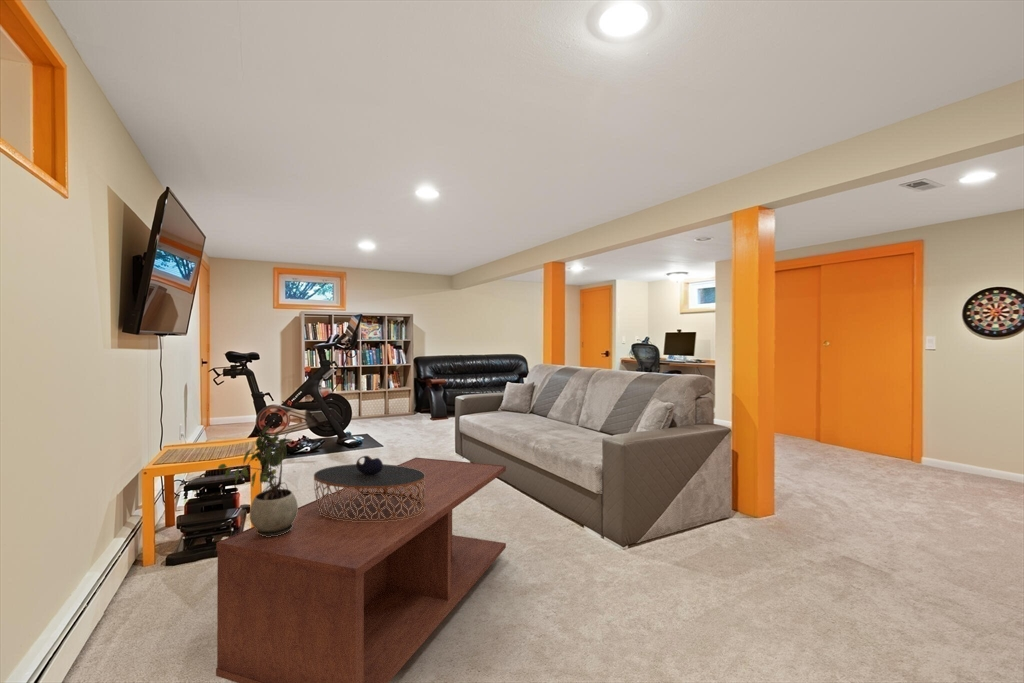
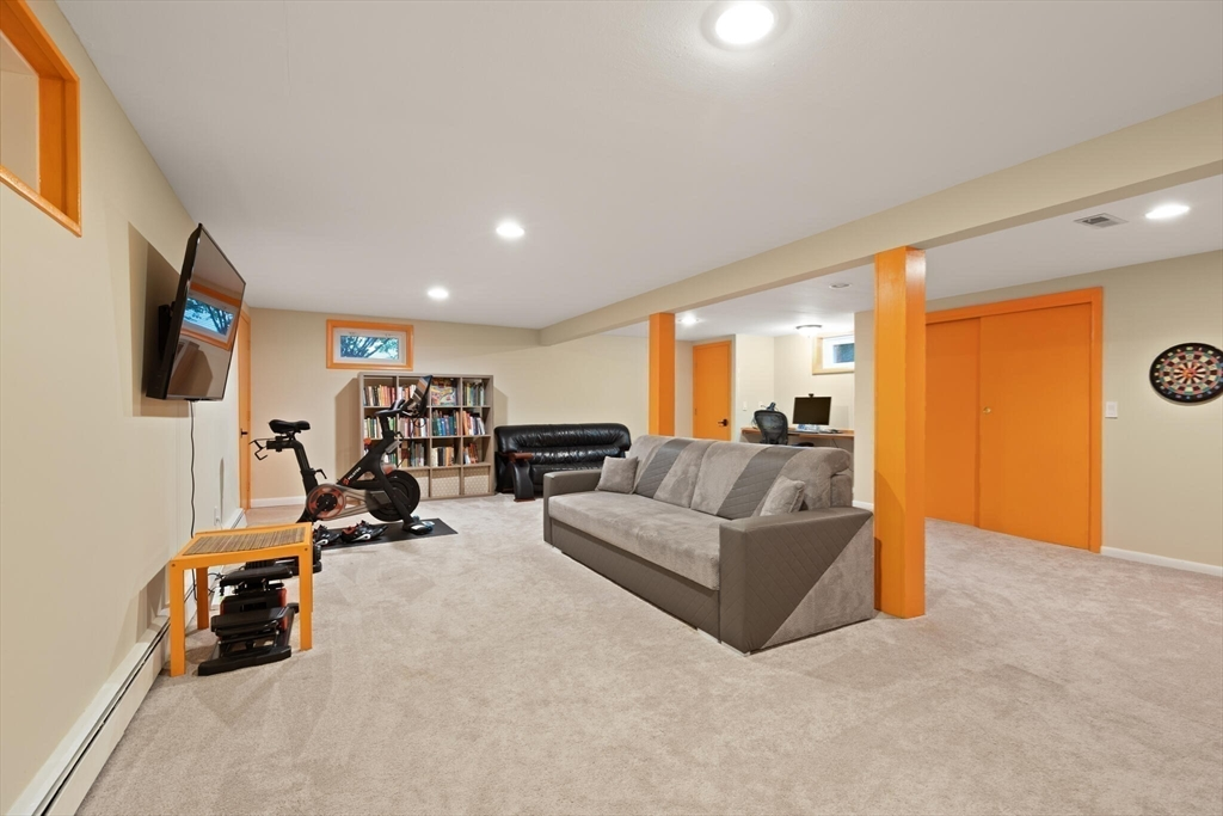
- coffee table [215,457,507,683]
- potted plant [217,426,299,537]
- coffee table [313,455,425,522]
